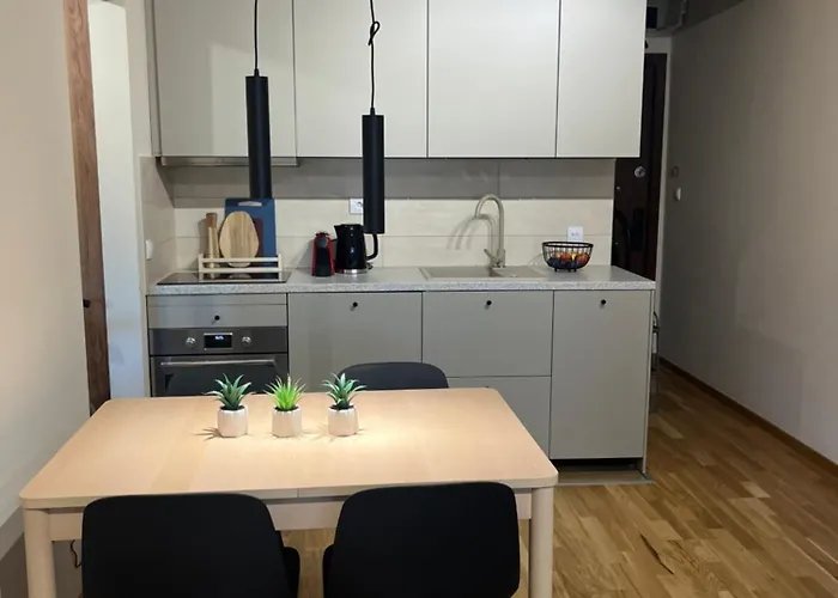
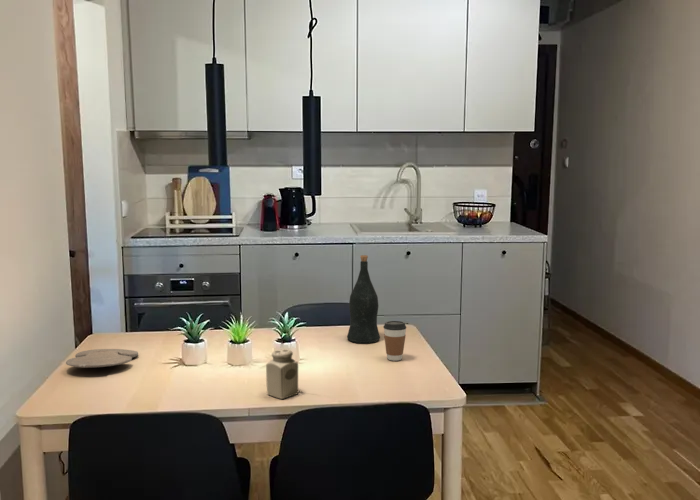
+ salt shaker [265,348,299,400]
+ coffee cup [383,320,407,362]
+ wine bottle [346,254,381,345]
+ paint palette [65,348,139,369]
